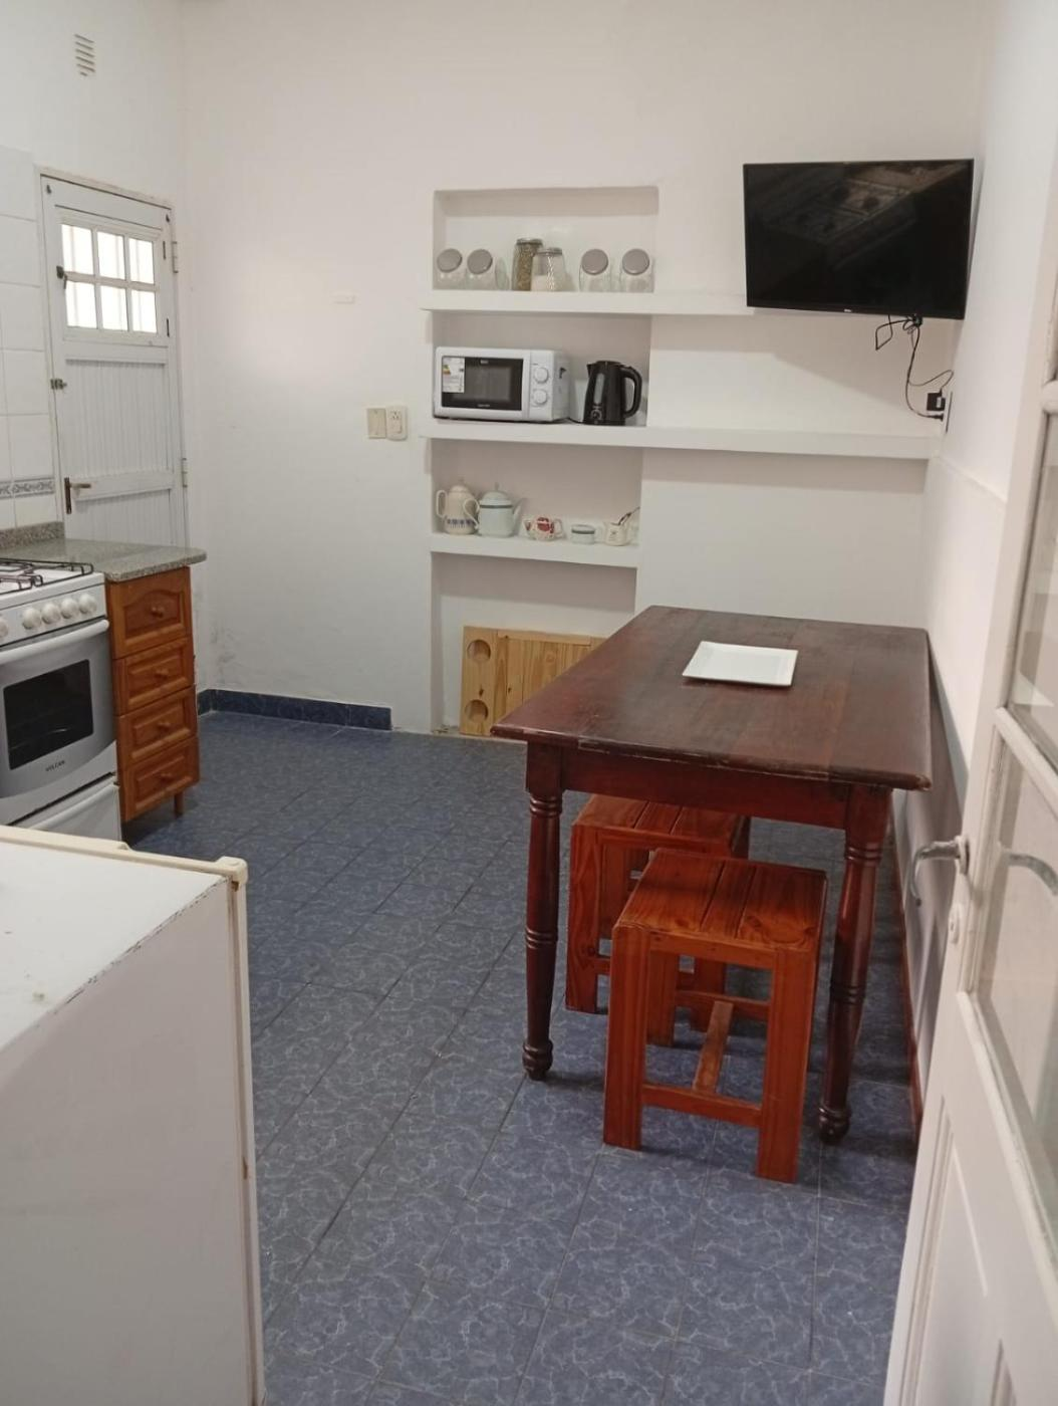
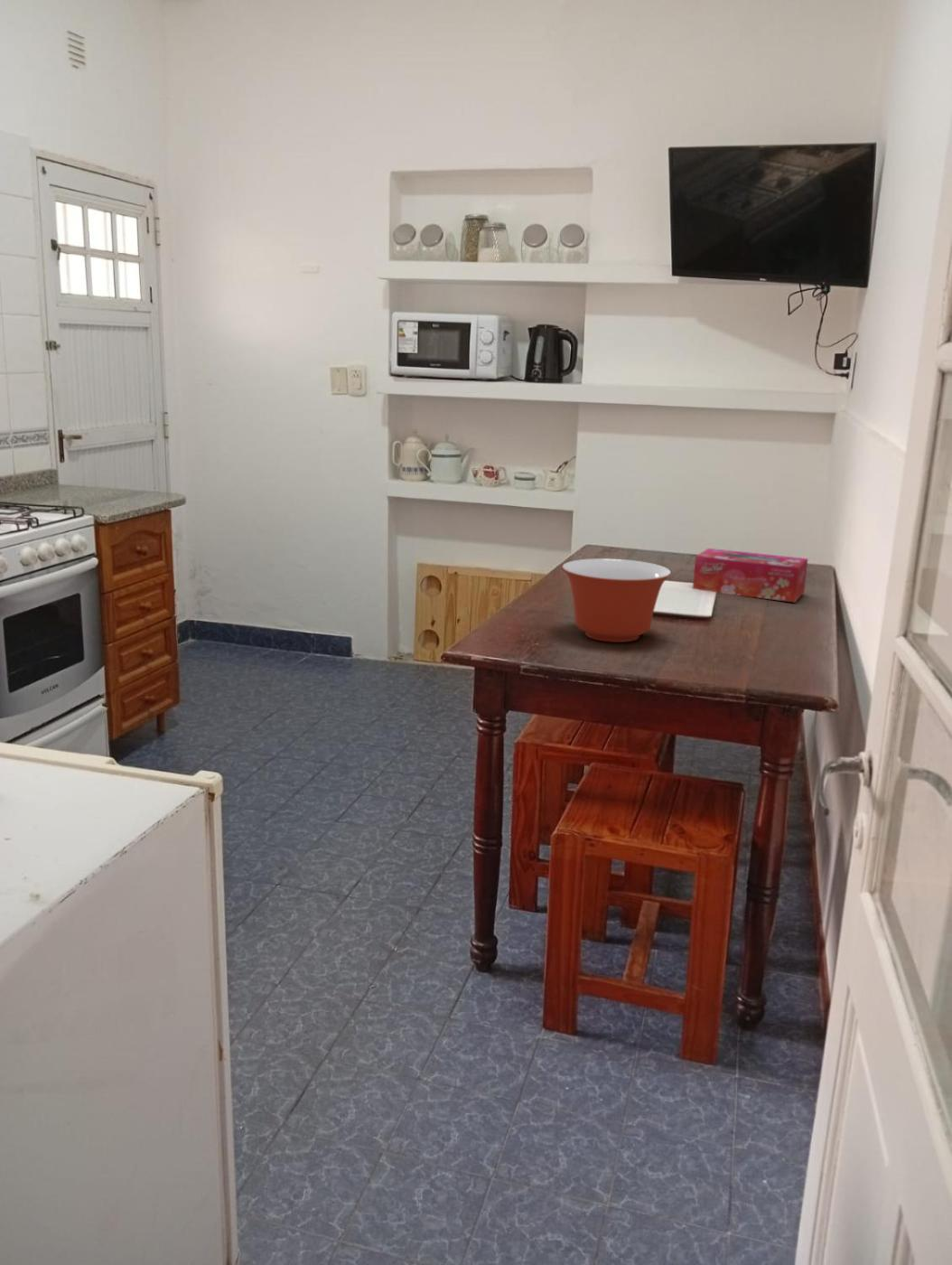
+ mixing bowl [561,558,672,643]
+ tissue box [692,548,809,604]
